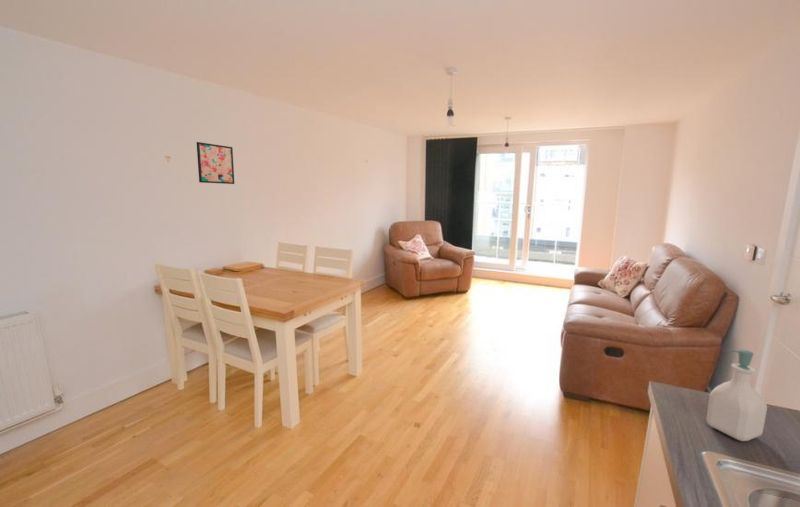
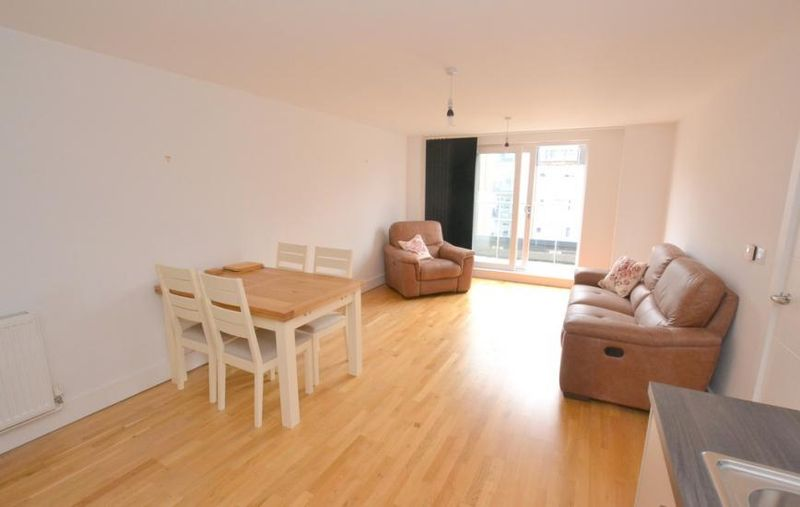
- wall art [196,141,235,185]
- soap bottle [705,349,768,442]
